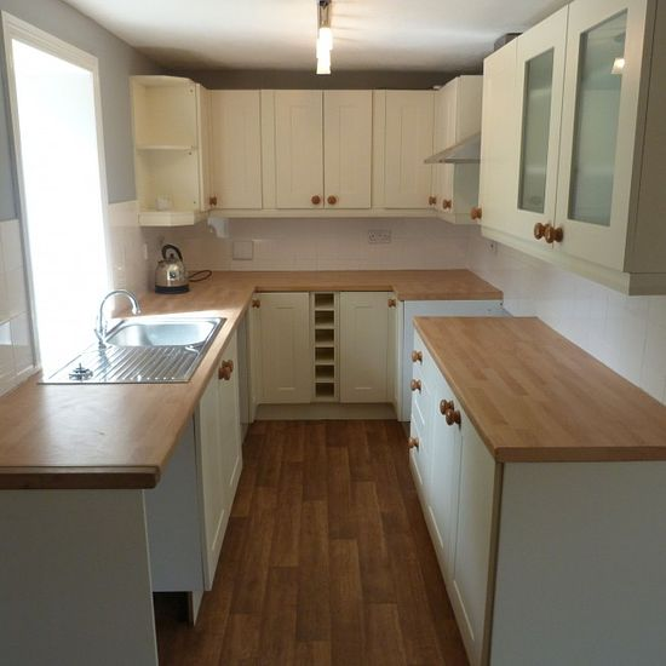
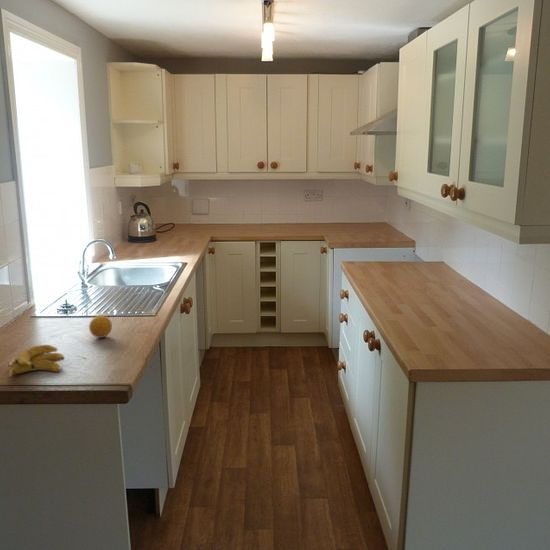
+ banana [7,344,65,378]
+ fruit [88,315,113,339]
